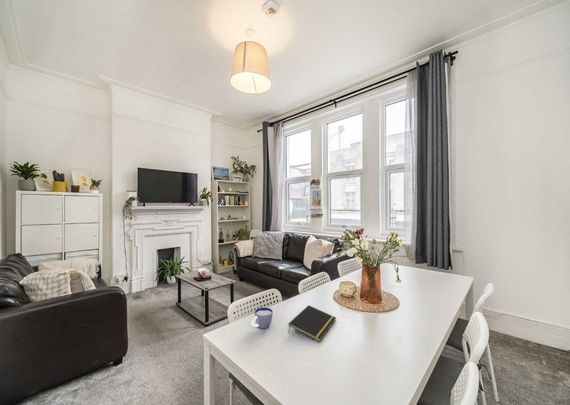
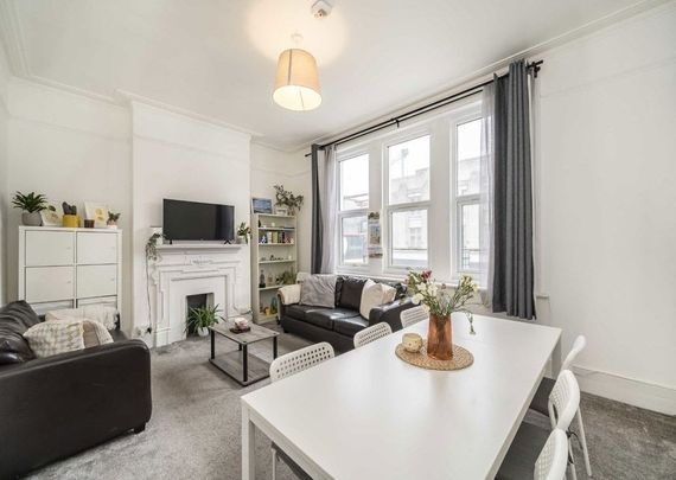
- cup [250,307,274,330]
- notepad [287,304,337,343]
